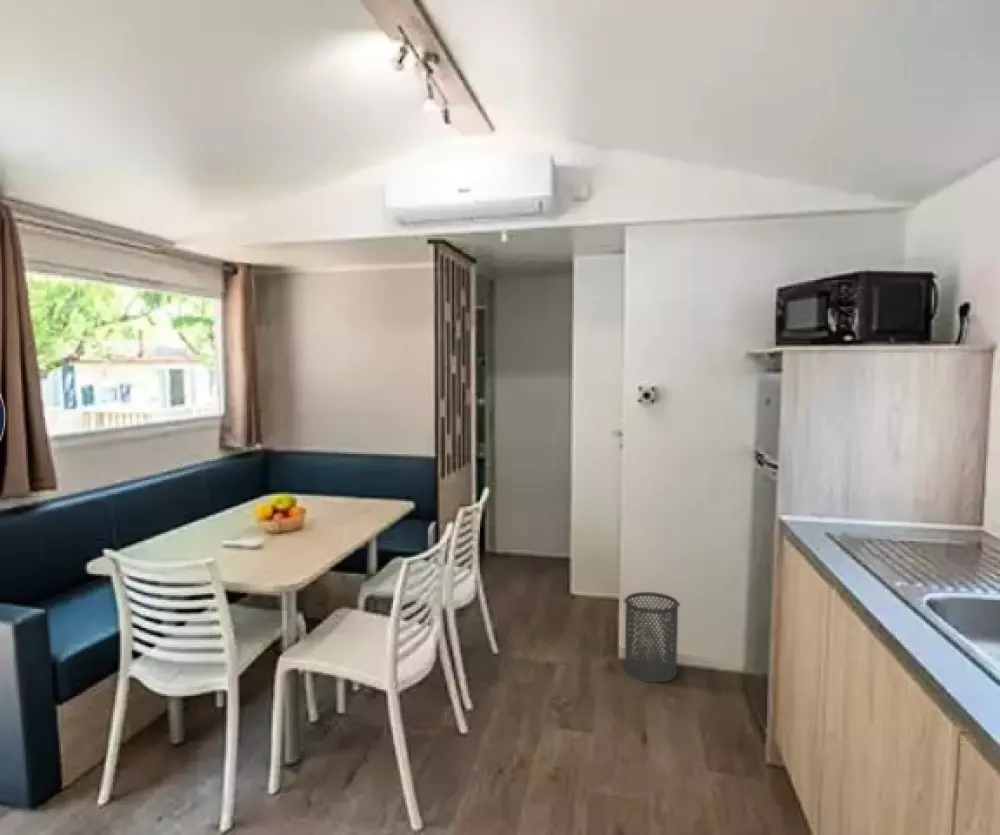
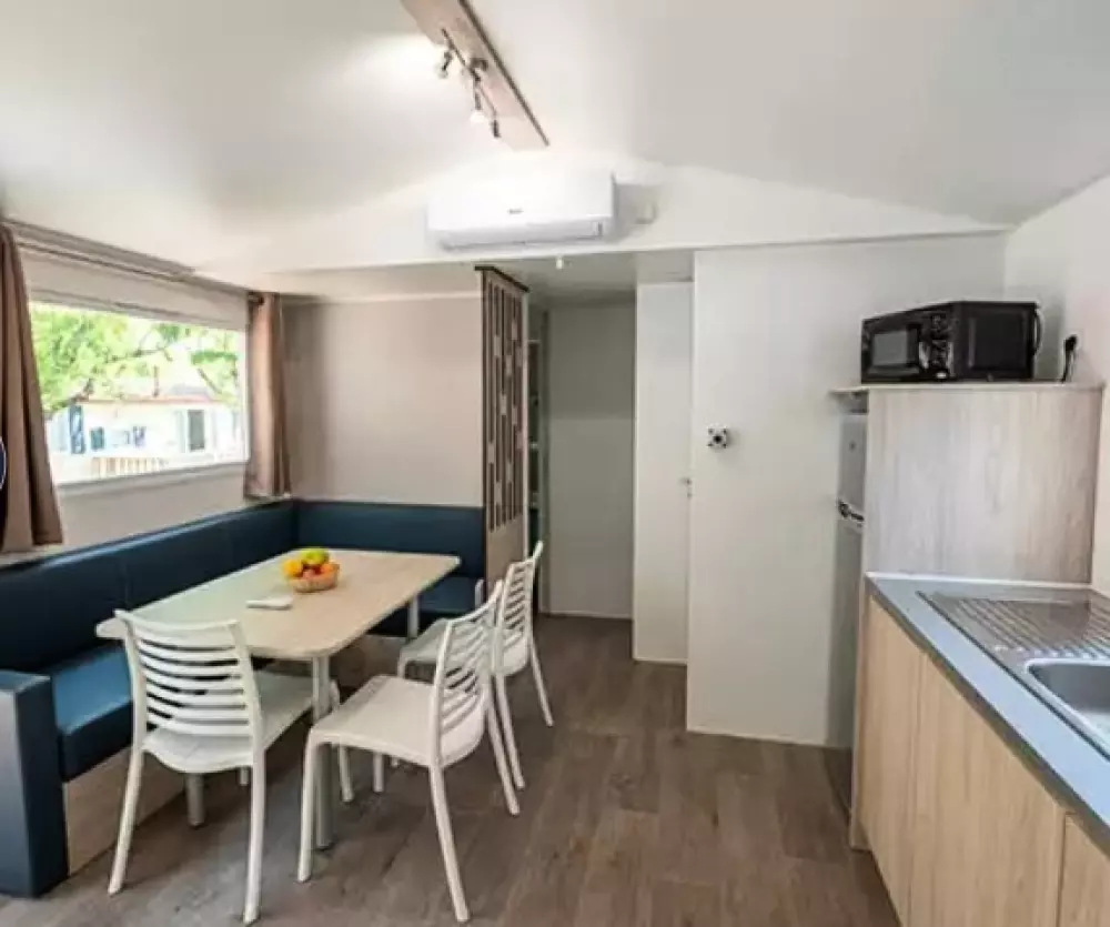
- trash can [623,591,681,684]
